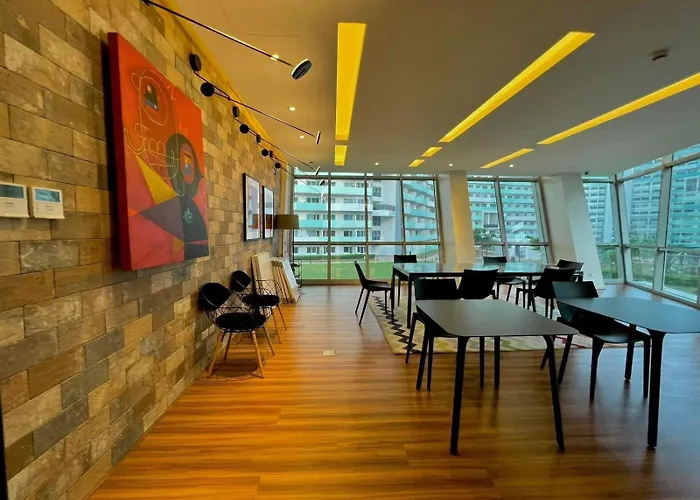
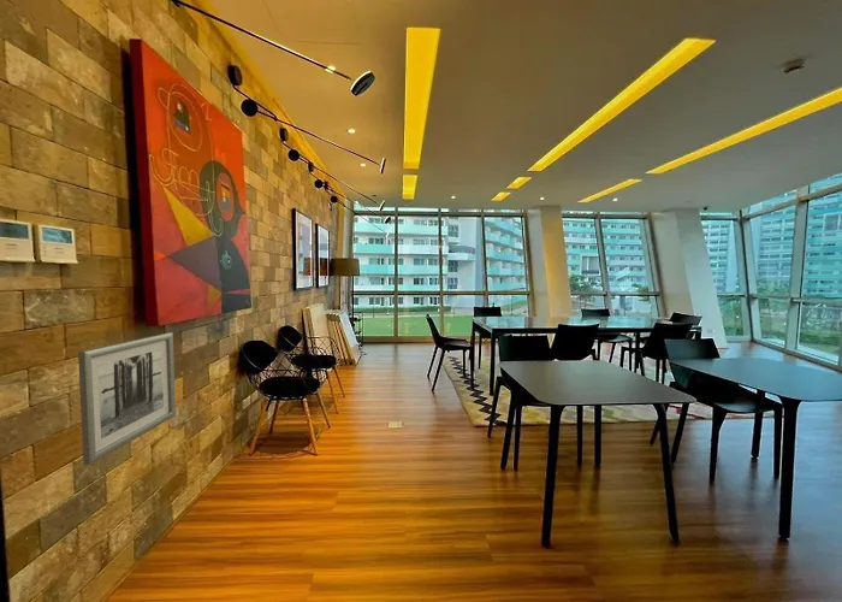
+ wall art [77,331,177,466]
